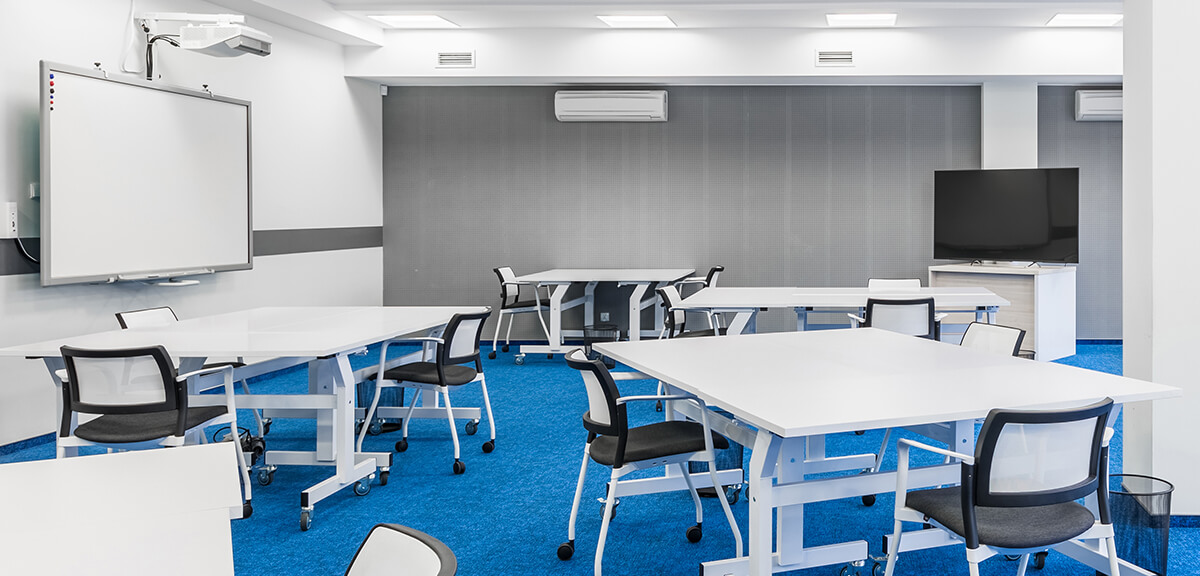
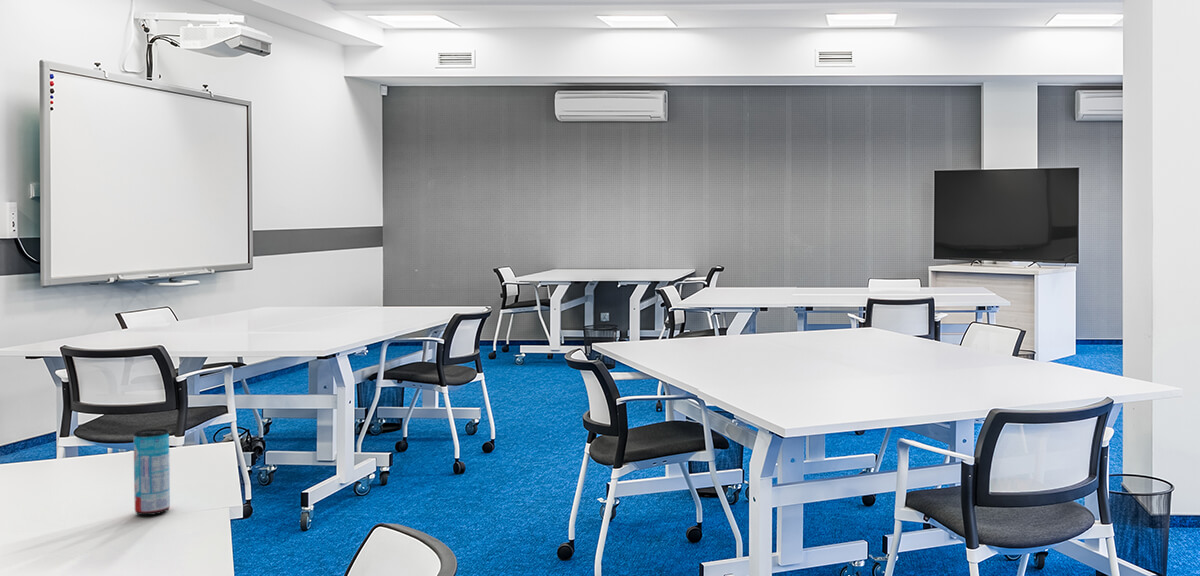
+ beverage can [133,428,171,516]
